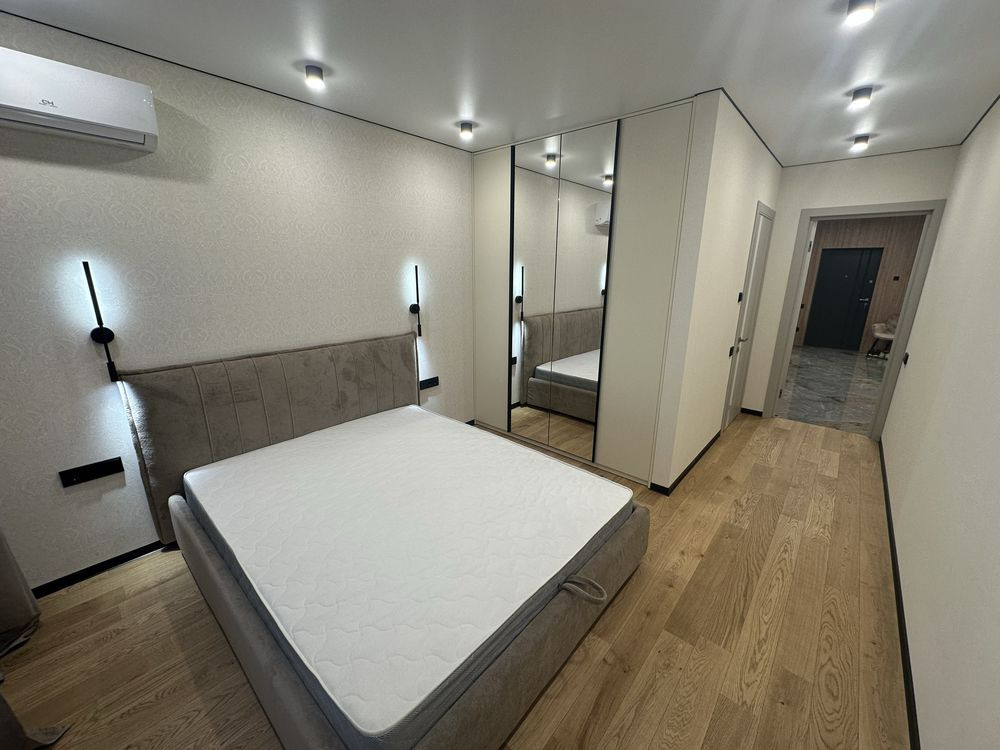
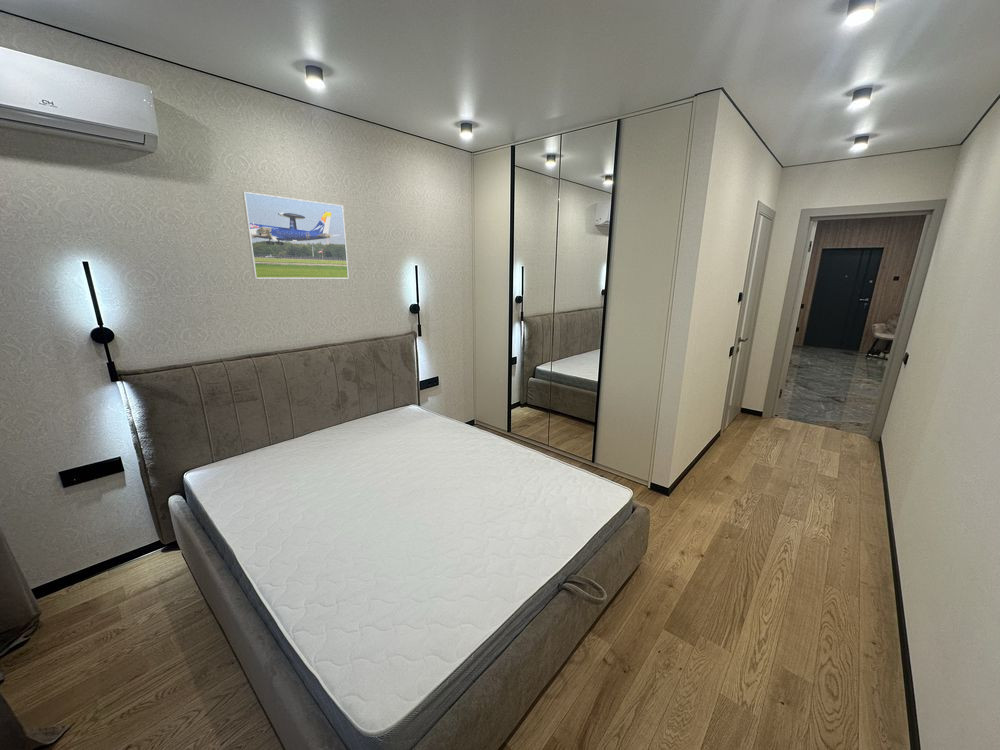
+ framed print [241,191,350,279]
